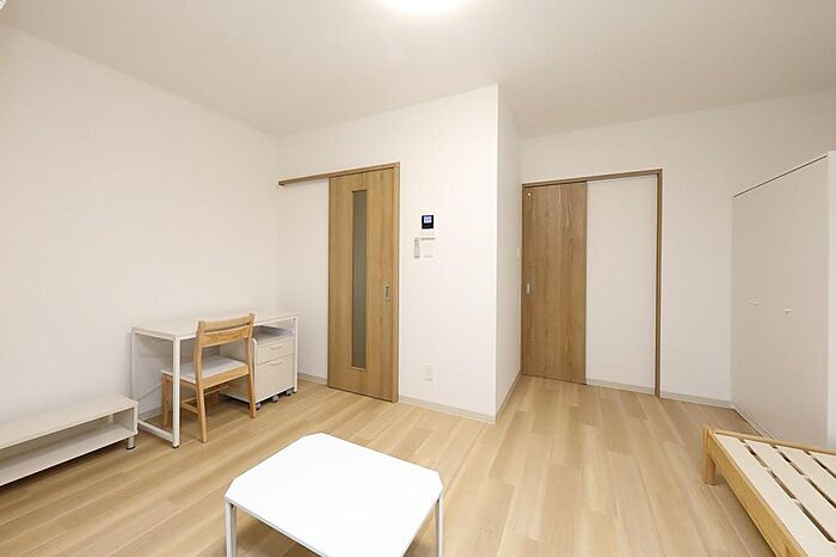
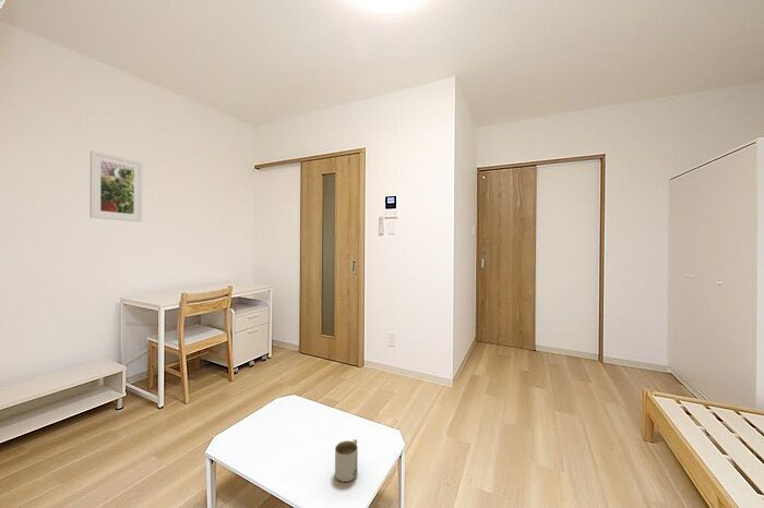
+ mug [334,438,359,483]
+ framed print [88,149,143,222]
